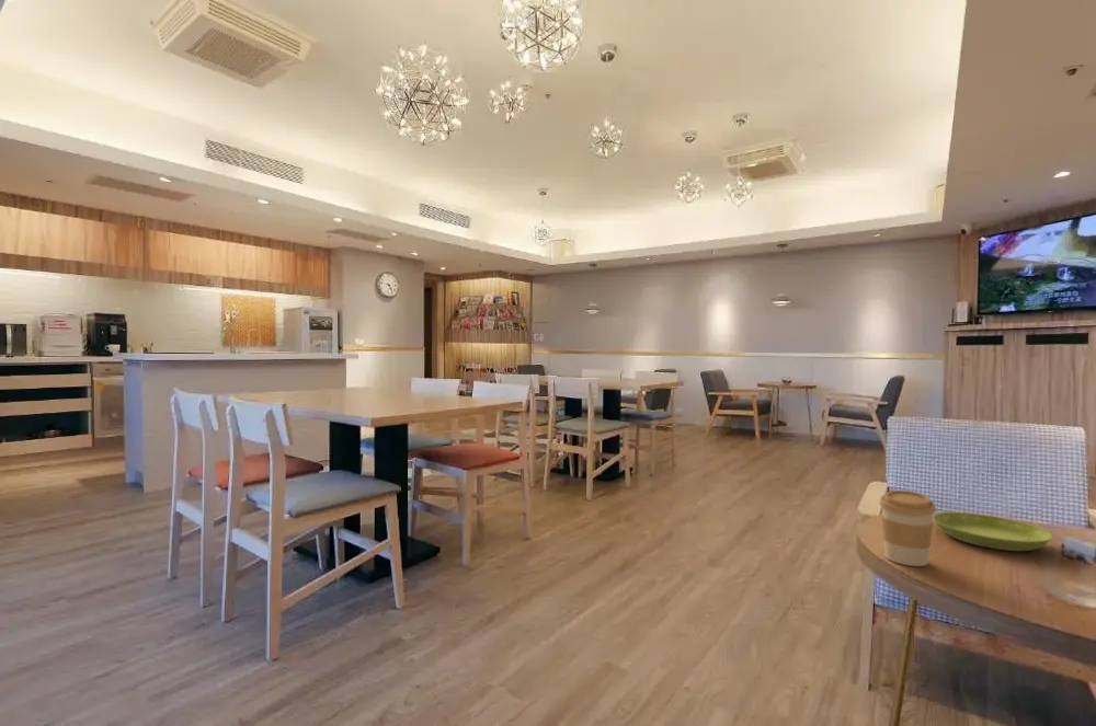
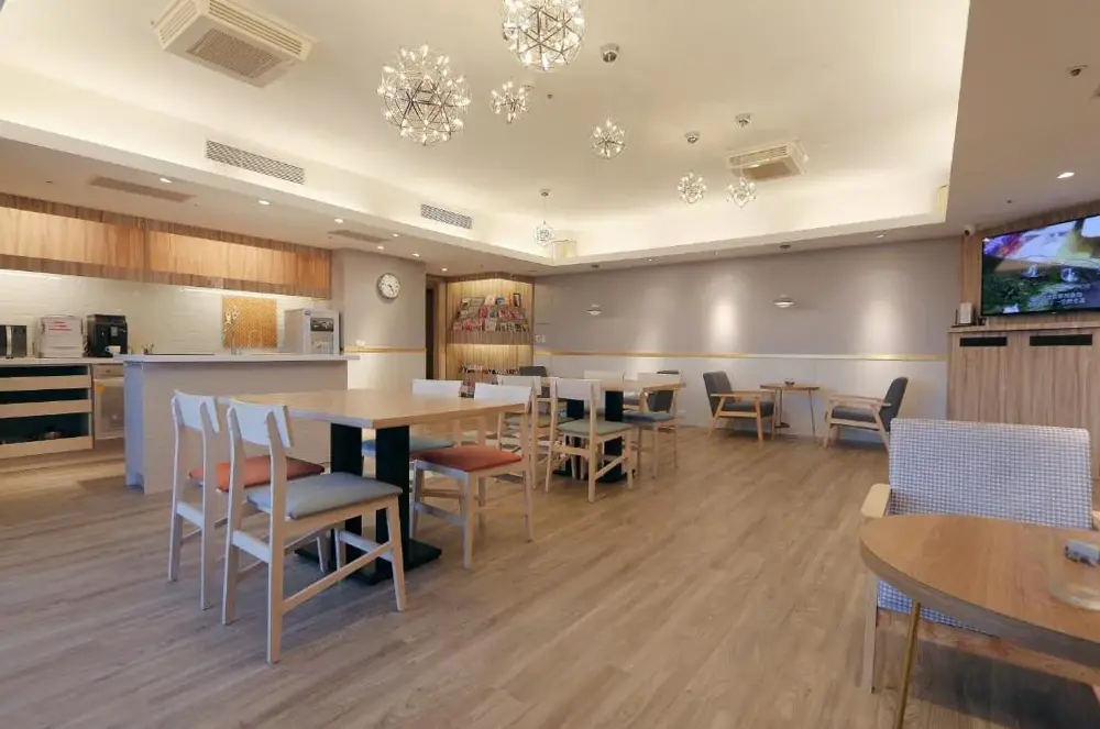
- coffee cup [878,489,937,567]
- saucer [933,511,1053,552]
